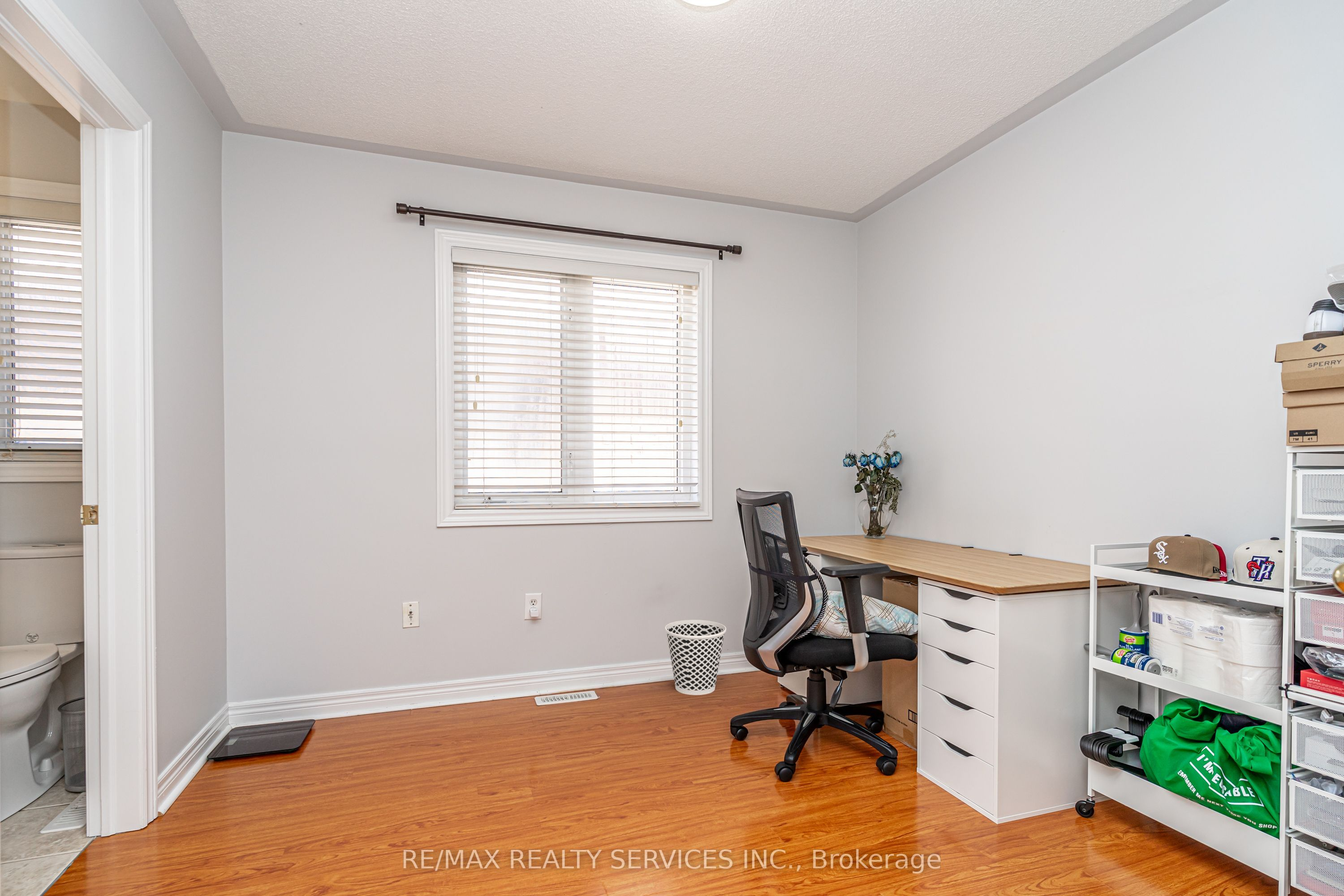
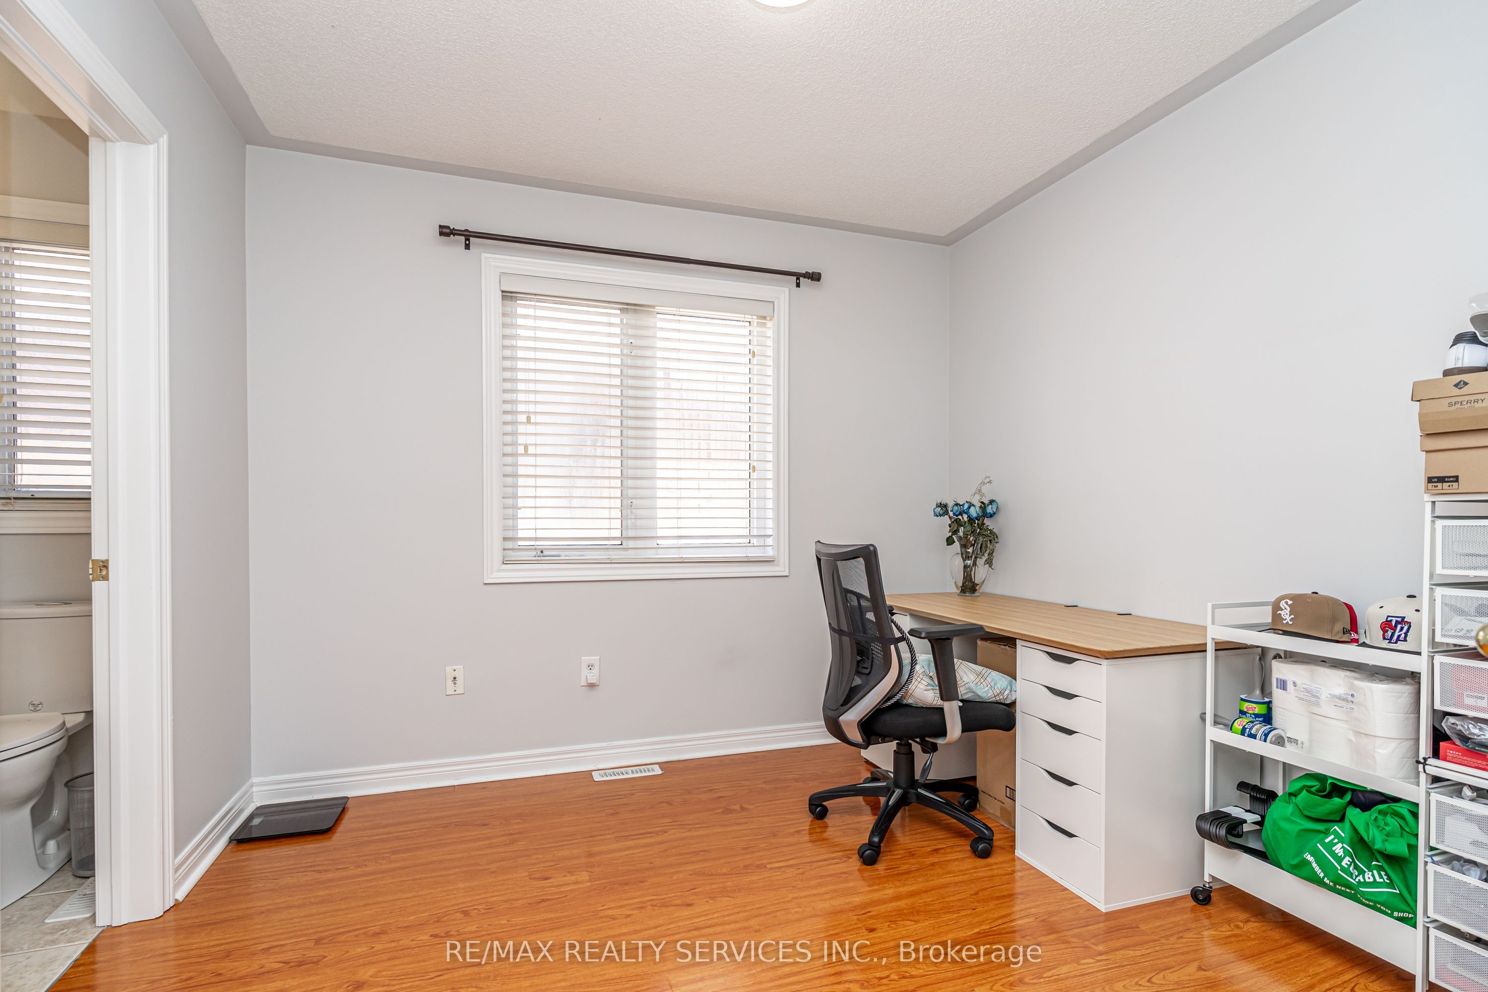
- wastebasket [665,620,727,695]
